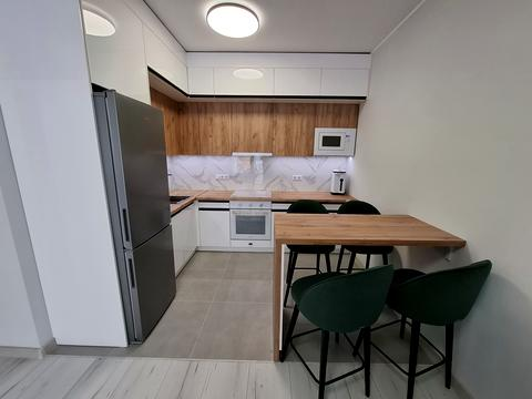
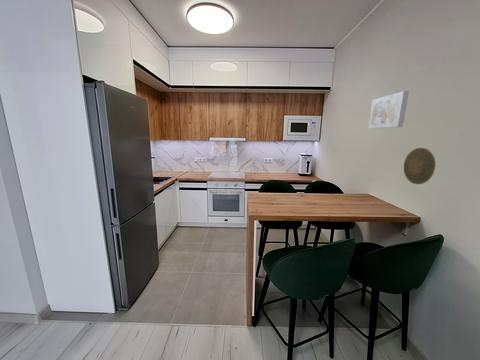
+ wall art [367,90,410,130]
+ decorative plate [403,147,436,185]
